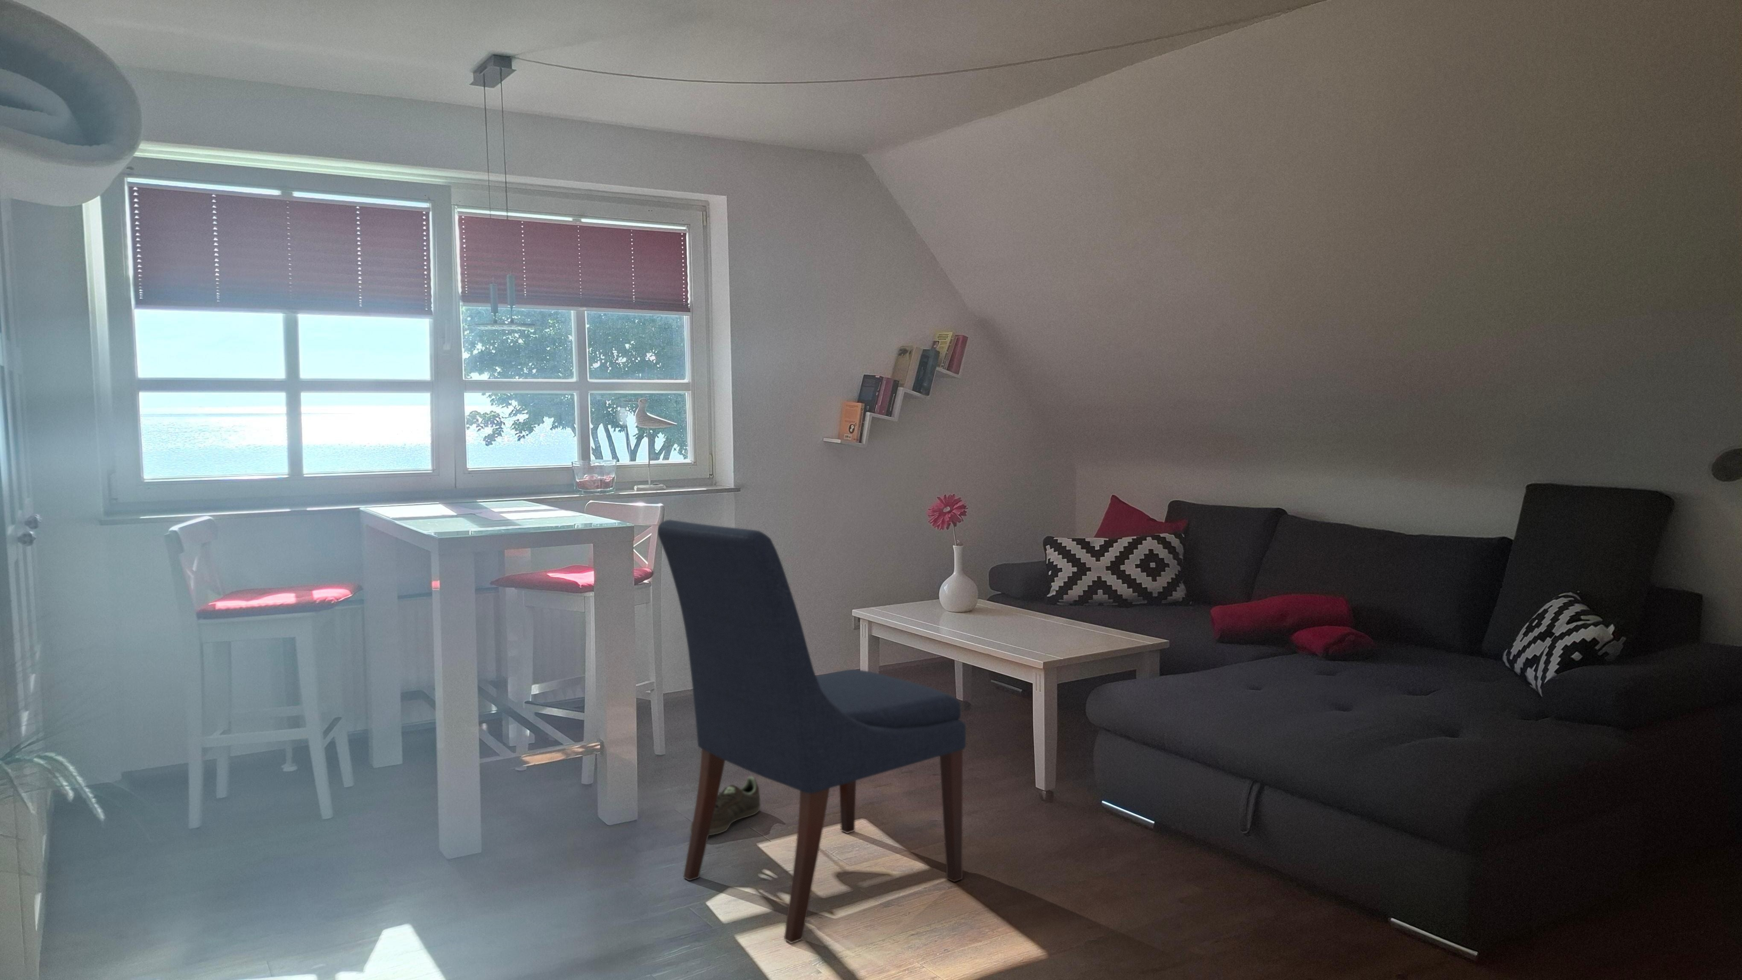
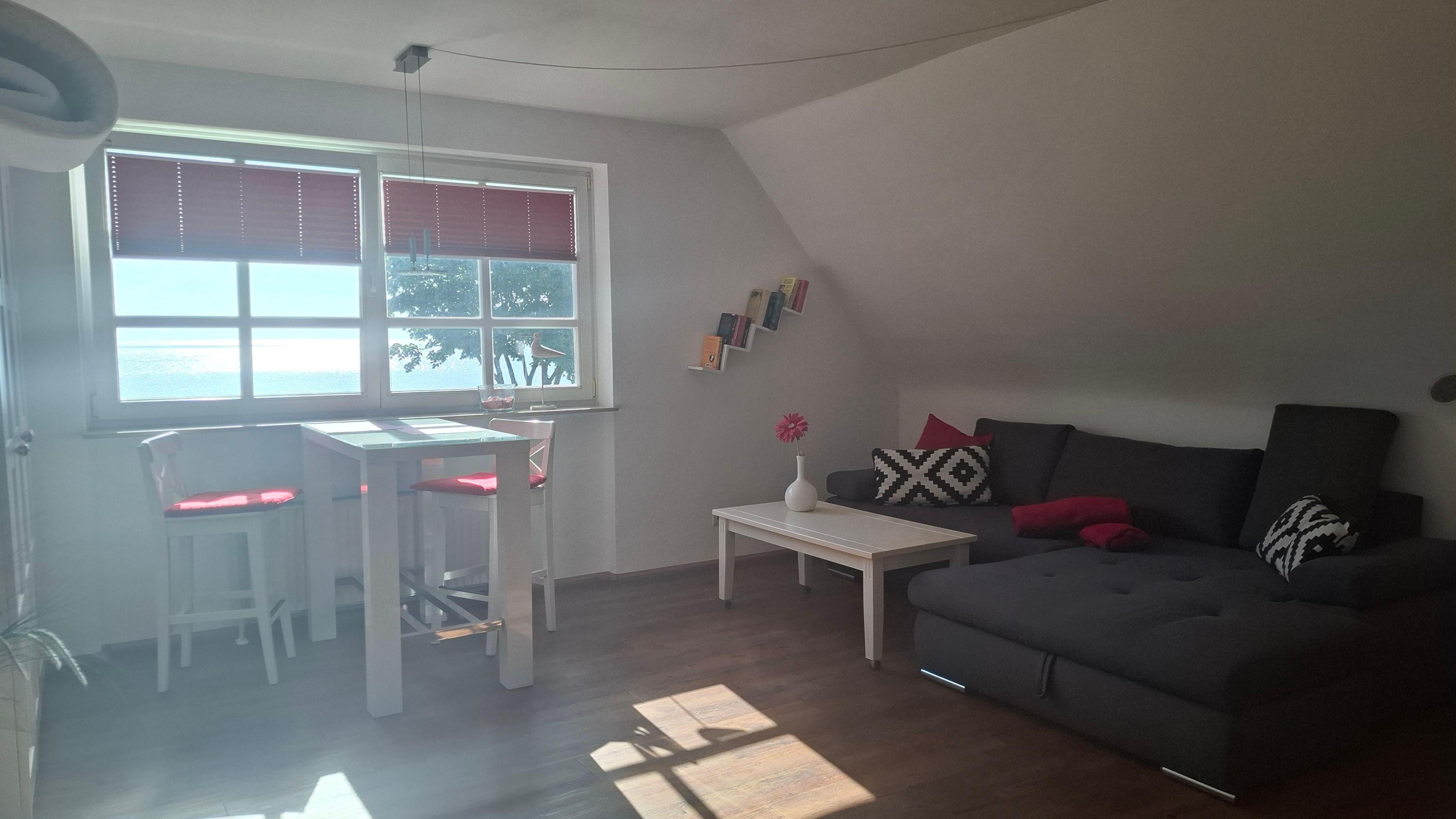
- sneaker [689,775,761,835]
- chair [657,519,967,944]
